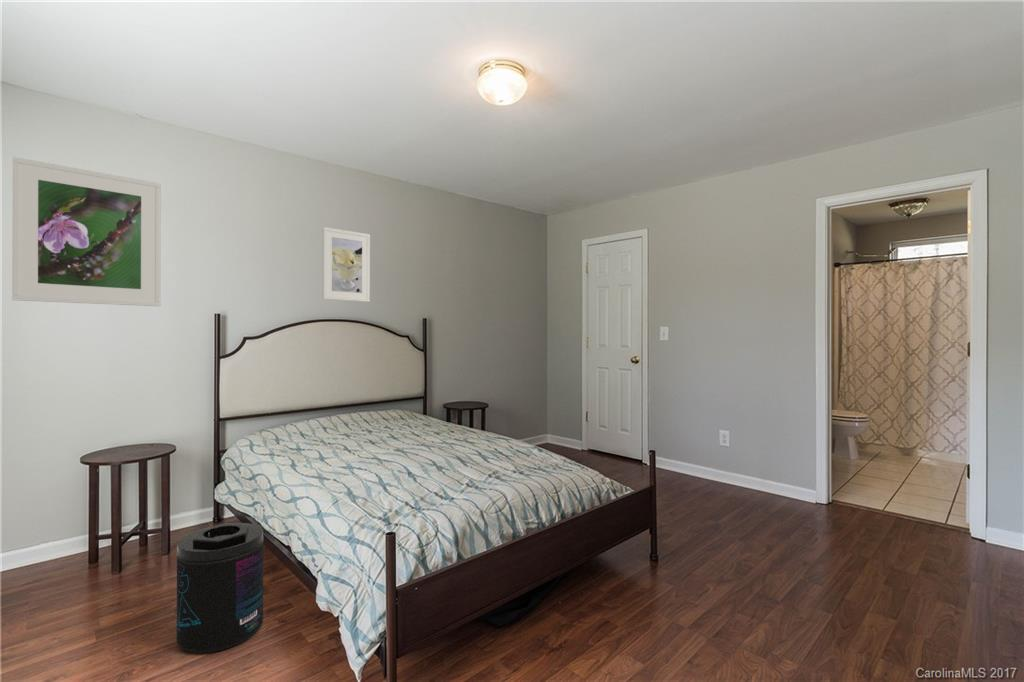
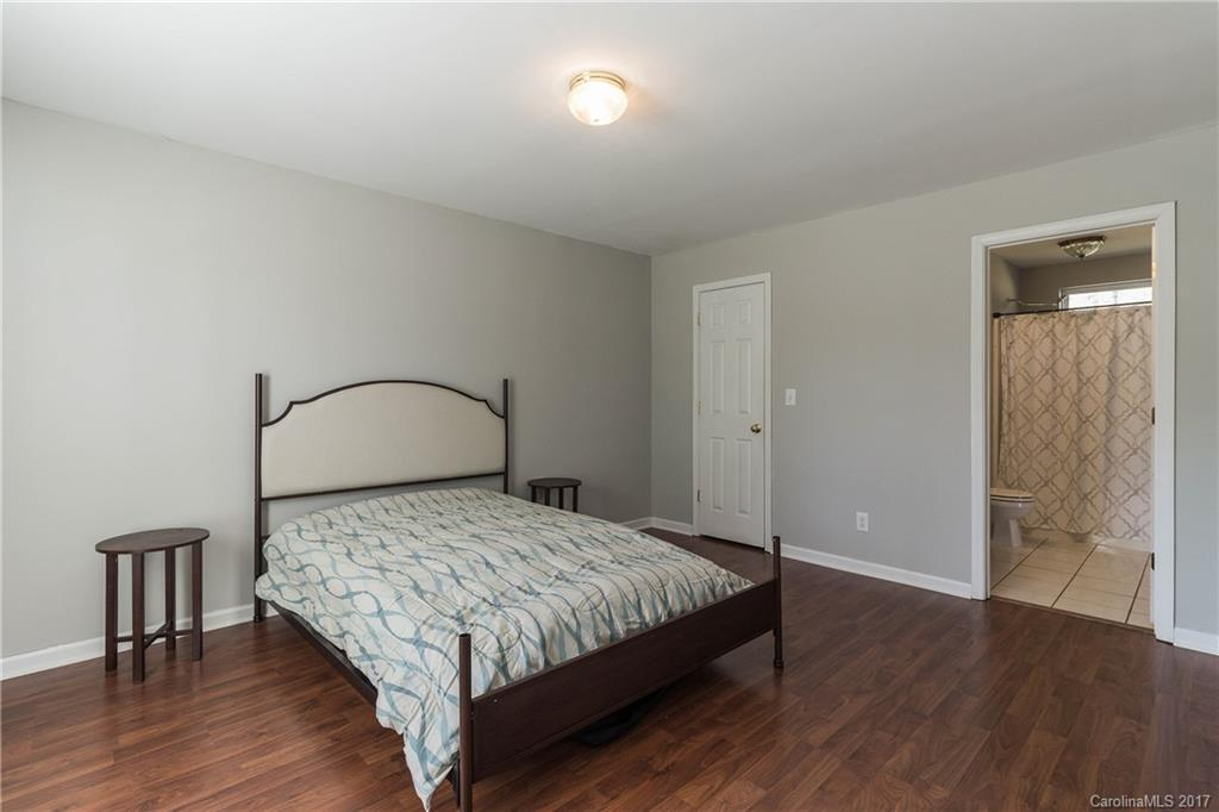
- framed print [11,156,162,307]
- supplement container [176,522,264,654]
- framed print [321,226,371,303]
